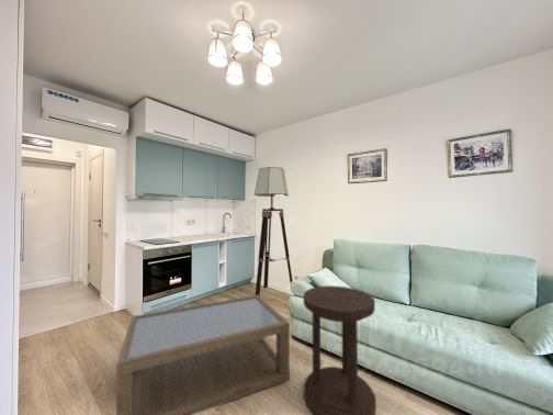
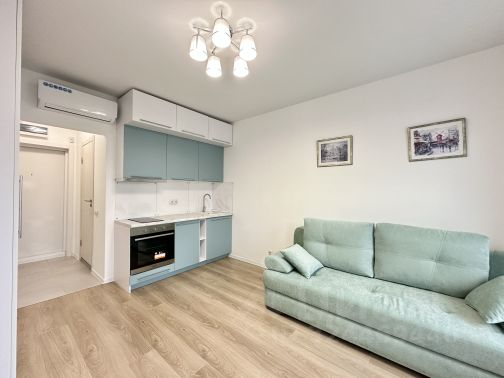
- coffee table [115,294,291,415]
- floor lamp [253,166,294,296]
- side table [302,284,377,415]
